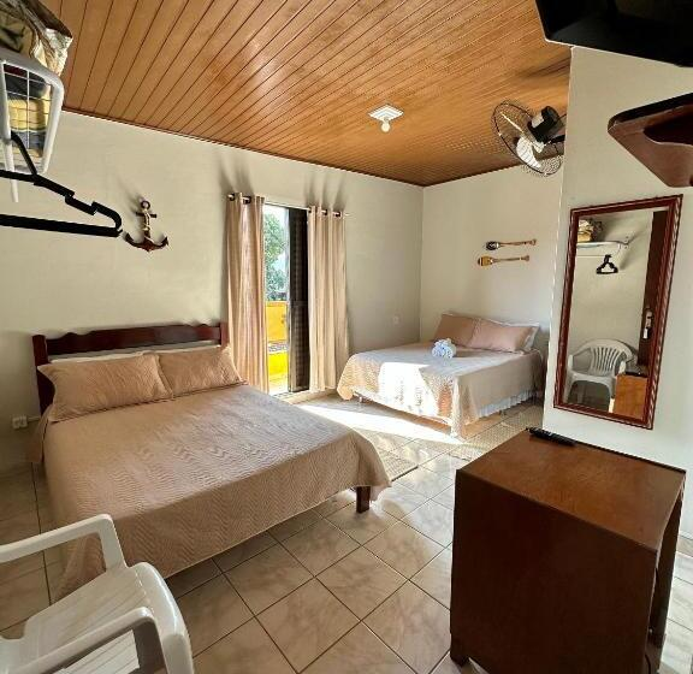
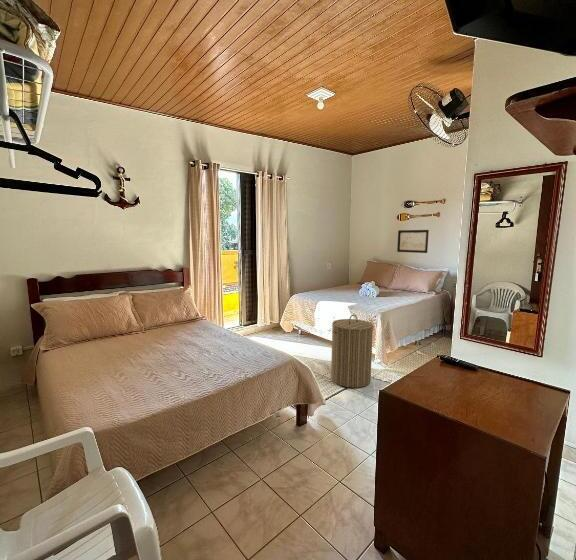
+ laundry hamper [330,313,374,389]
+ wall art [396,229,430,254]
